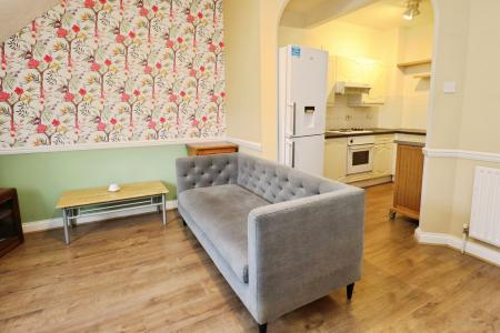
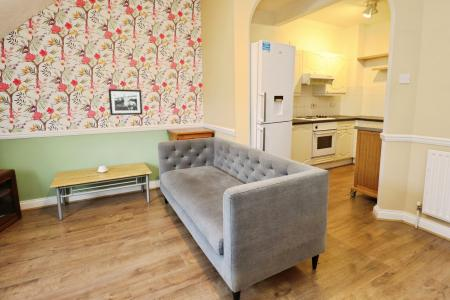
+ picture frame [108,88,143,116]
